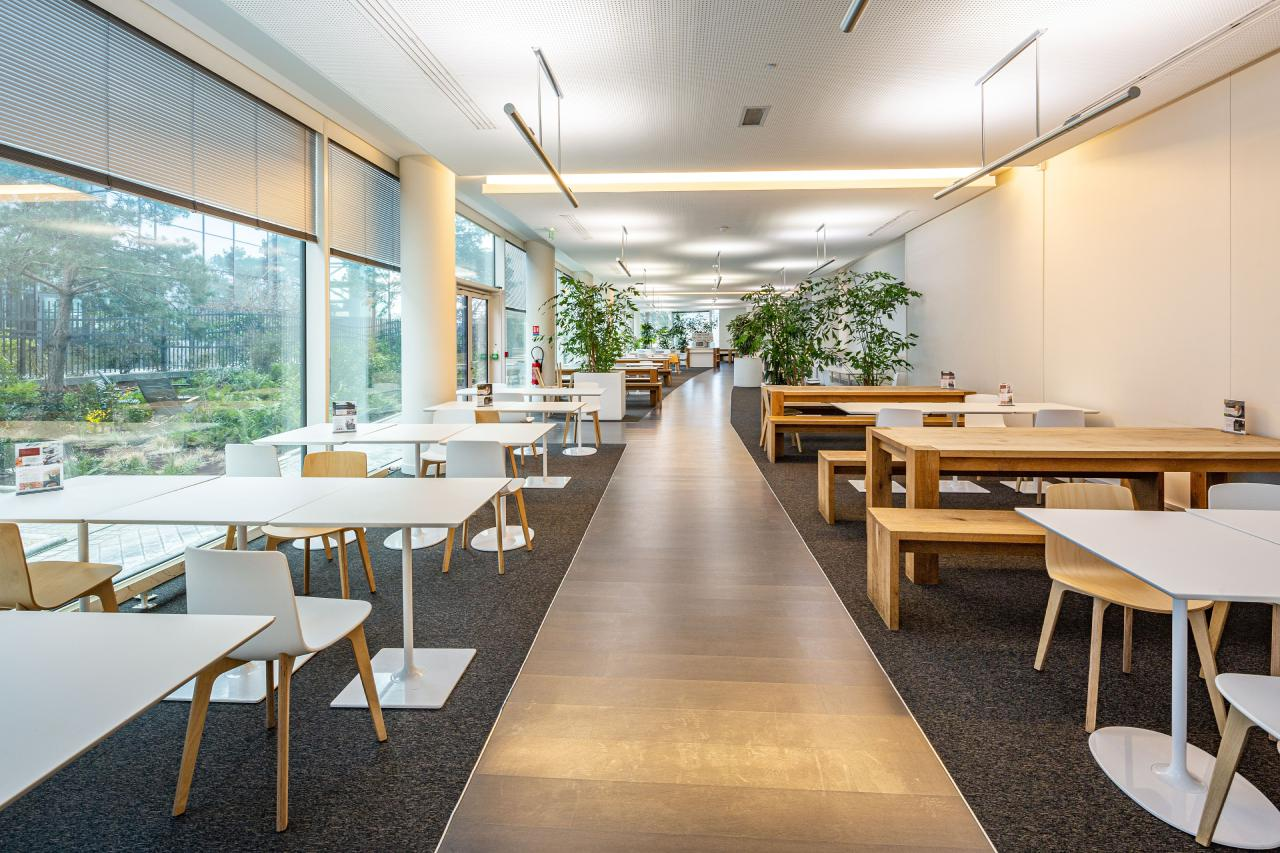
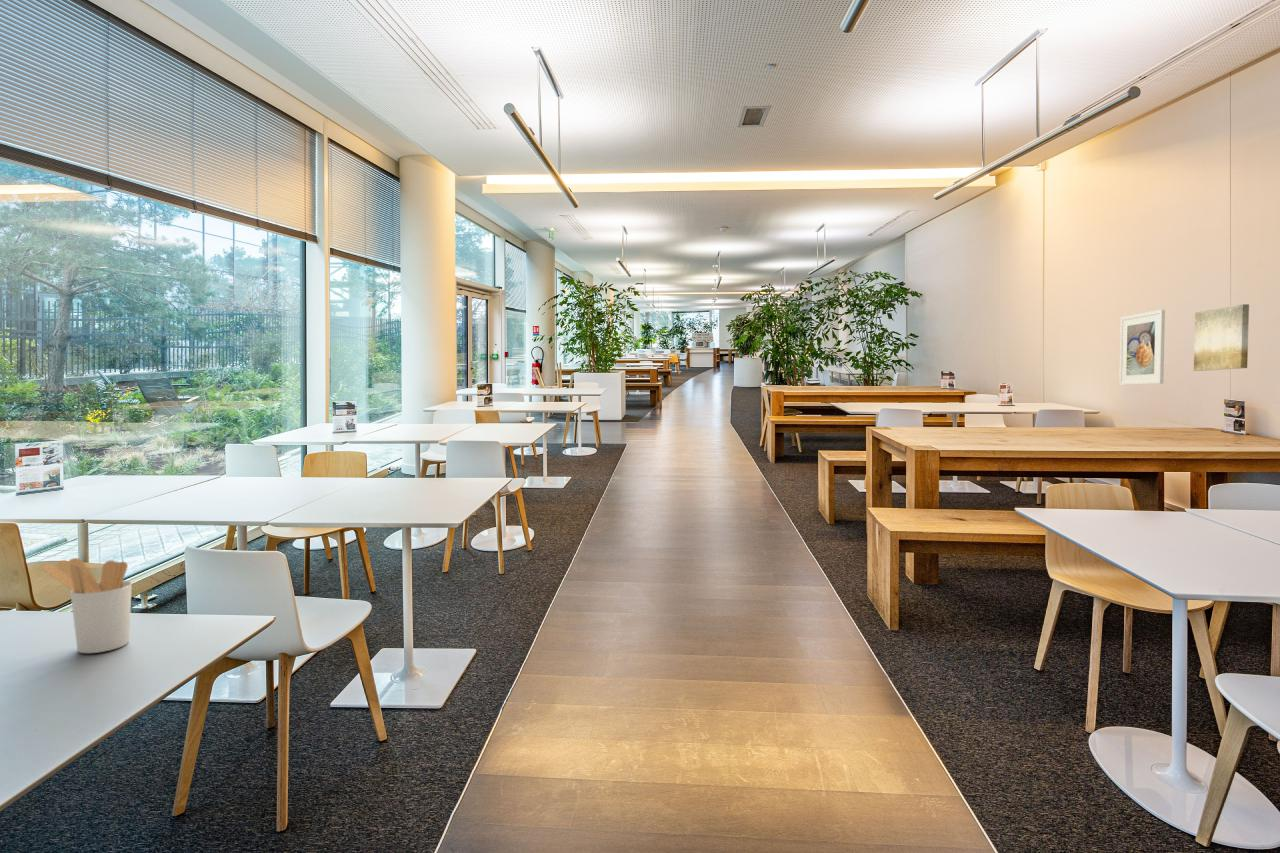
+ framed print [1118,309,1166,386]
+ wall art [1193,303,1250,372]
+ utensil holder [41,557,133,654]
